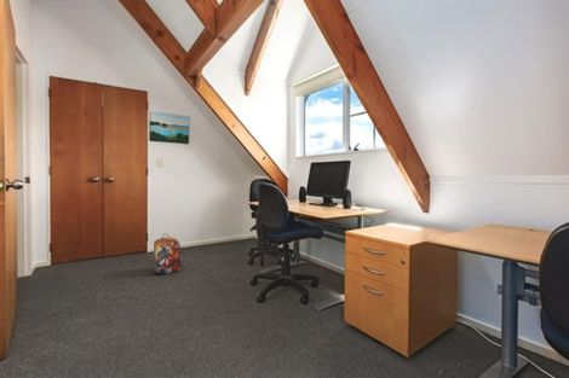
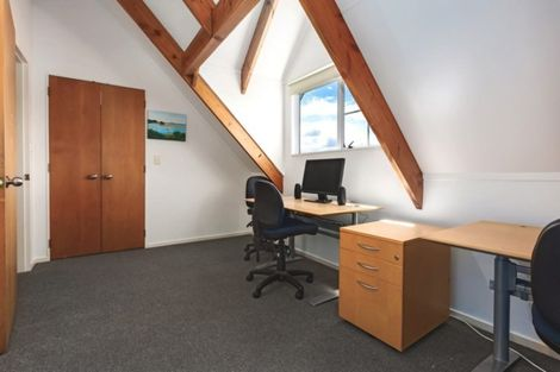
- backpack [153,232,183,275]
